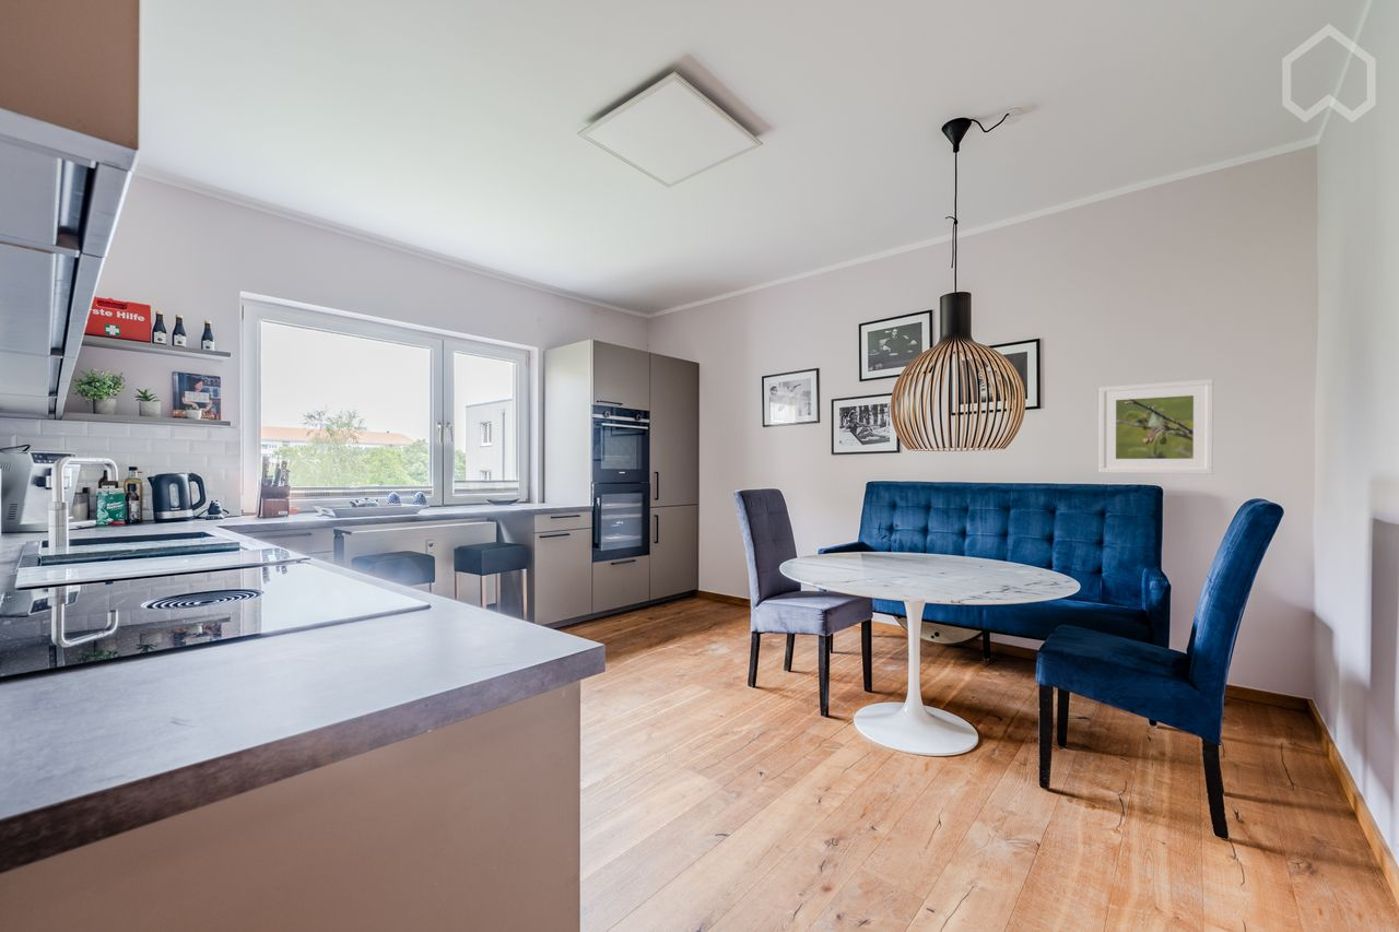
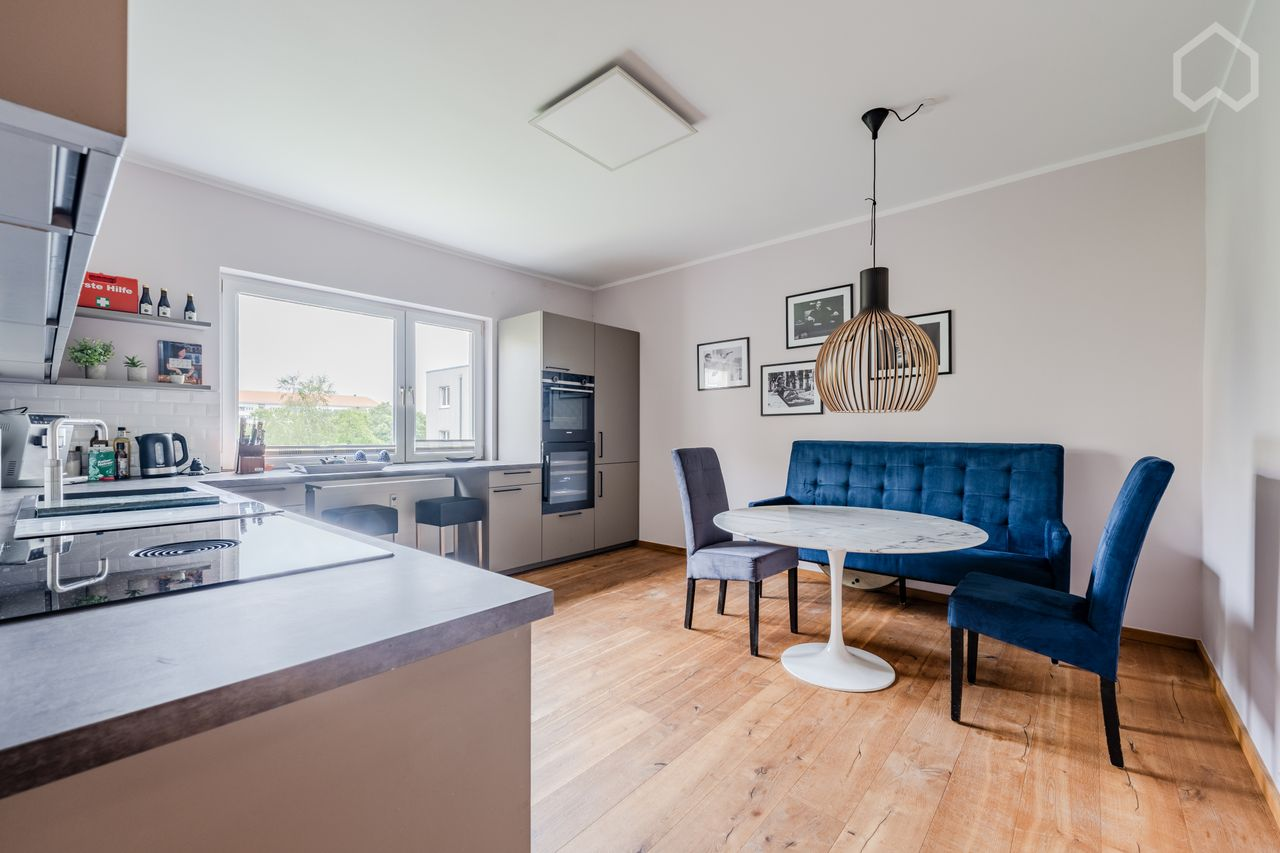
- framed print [1098,378,1214,475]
